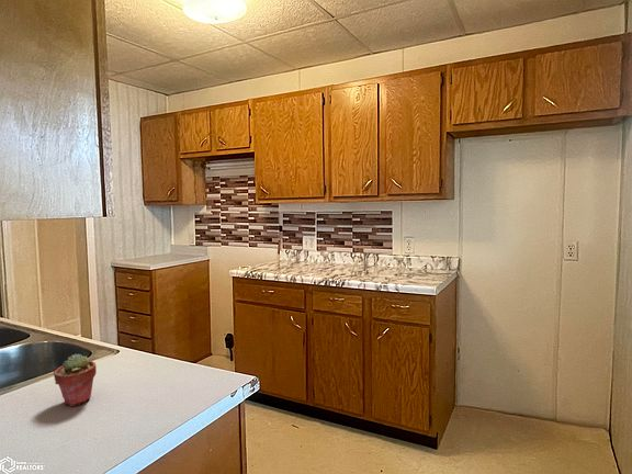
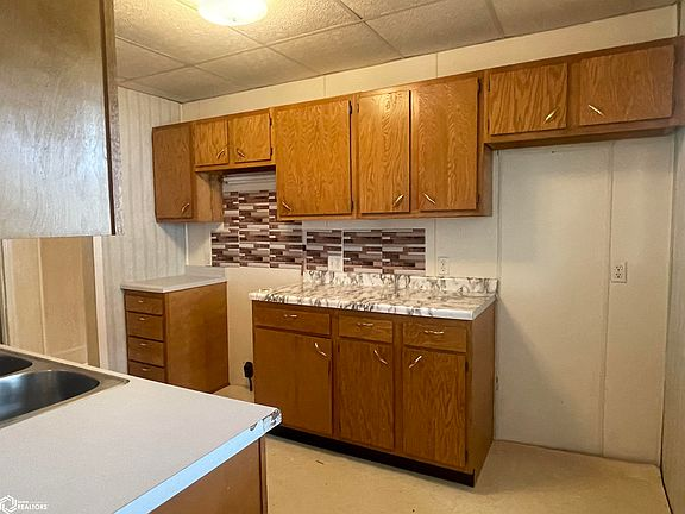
- potted succulent [53,353,98,407]
